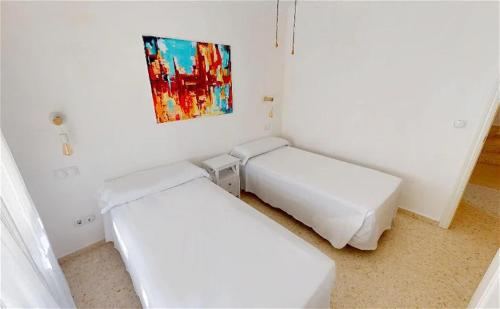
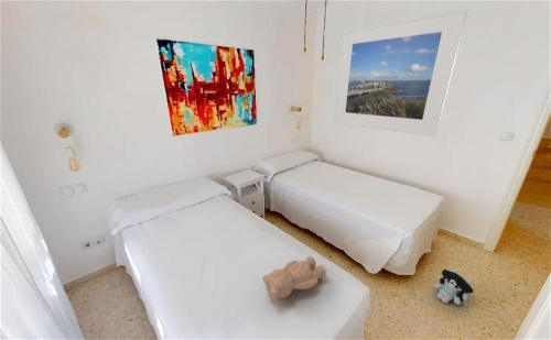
+ teddy bear [262,255,327,301]
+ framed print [333,8,469,138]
+ plush toy [433,267,474,308]
